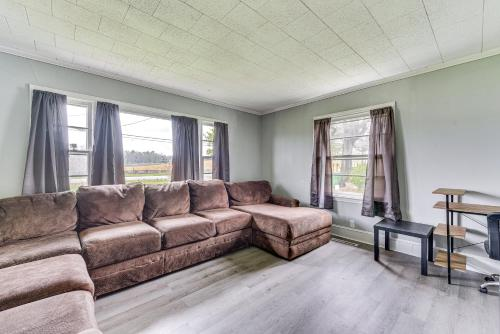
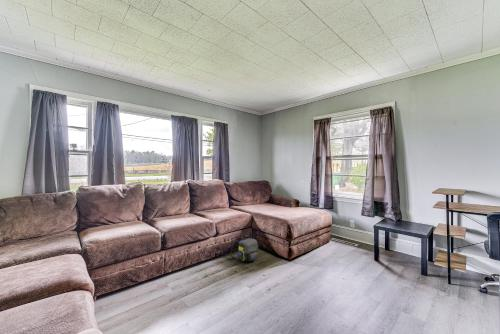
+ shoulder bag [229,237,259,262]
